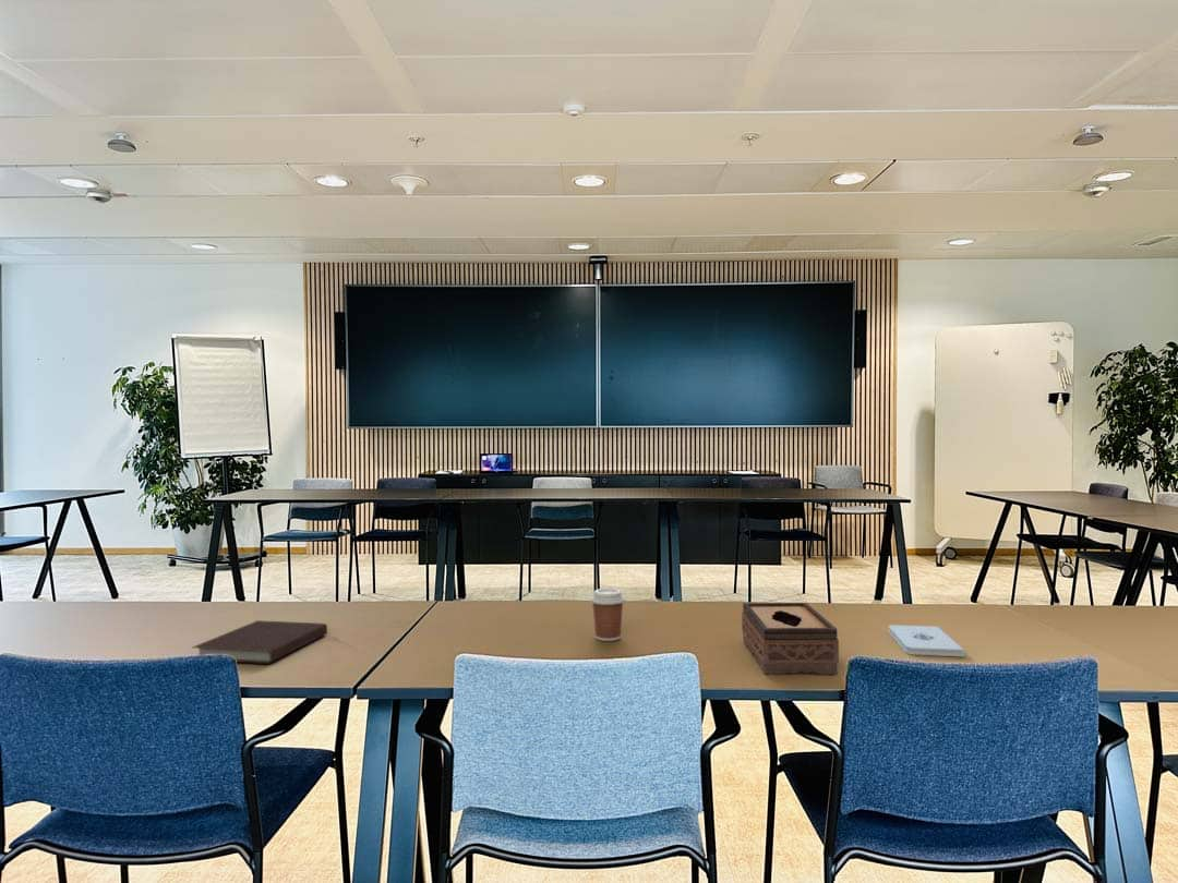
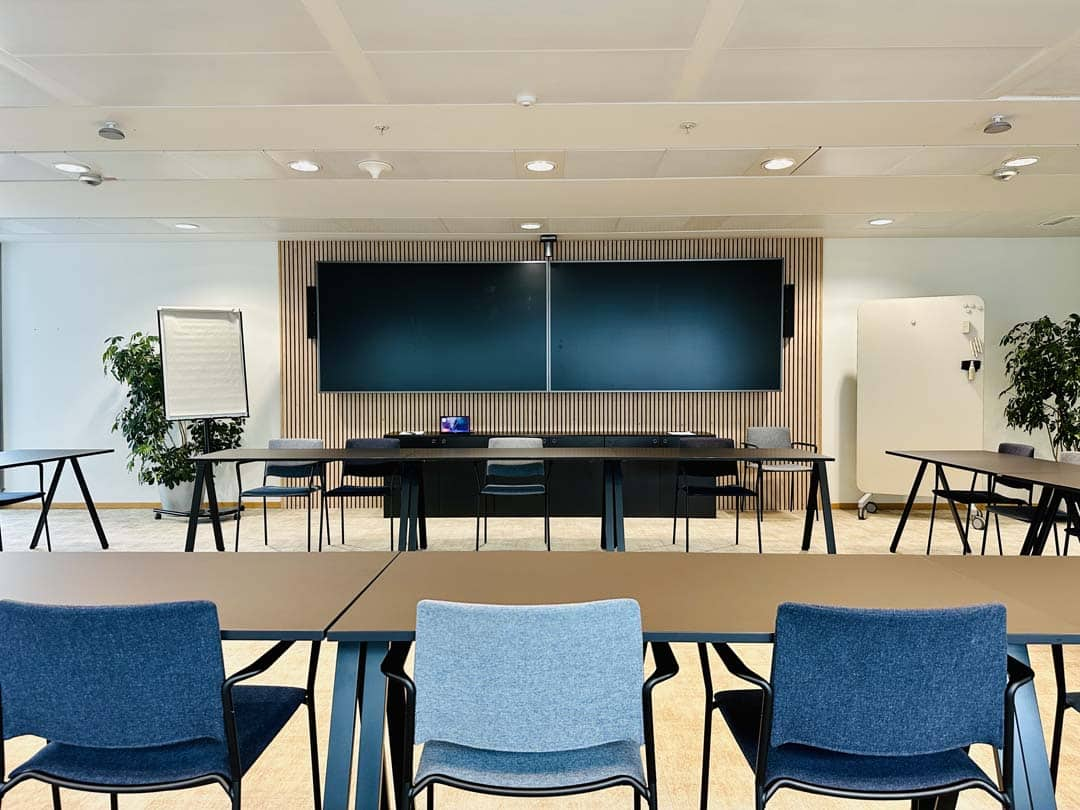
- tissue box [741,602,840,676]
- notebook [191,619,328,665]
- coffee cup [589,588,626,642]
- notepad [888,624,965,657]
